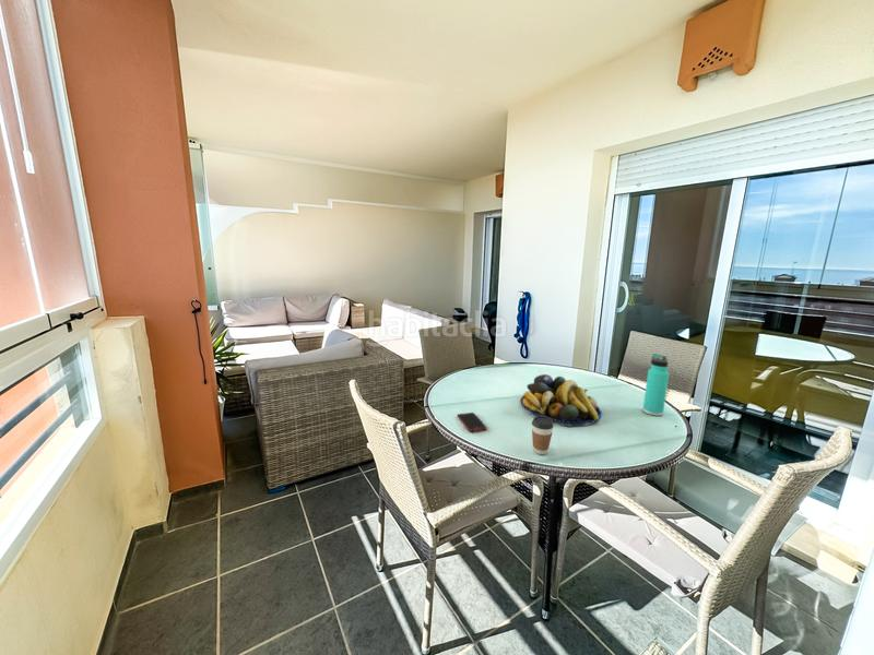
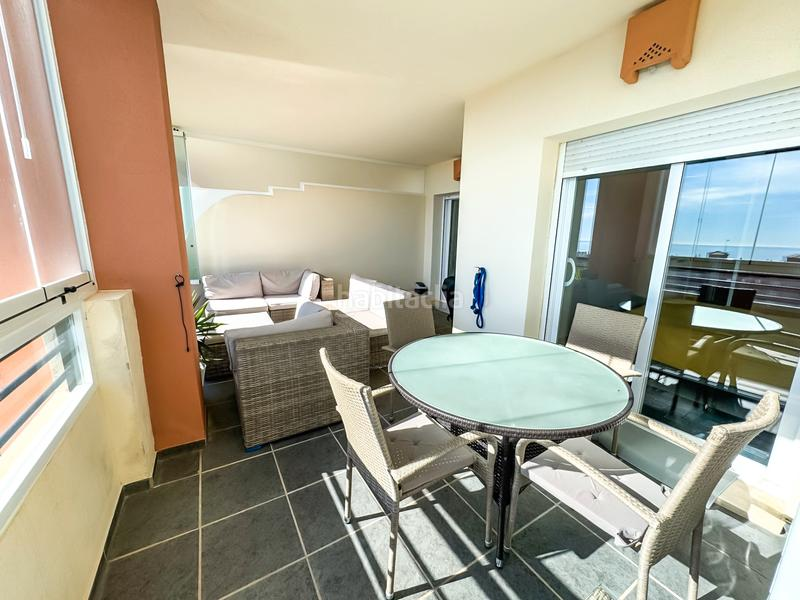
- fruit bowl [519,373,602,428]
- cell phone [457,412,487,433]
- coffee cup [531,416,555,455]
- thermos bottle [641,353,671,417]
